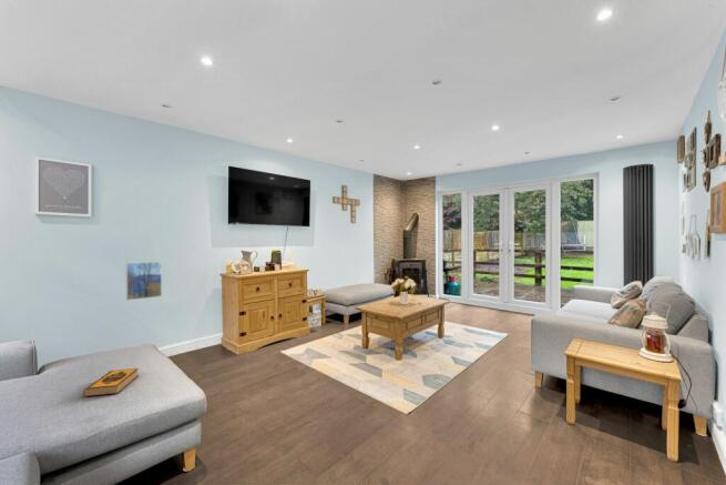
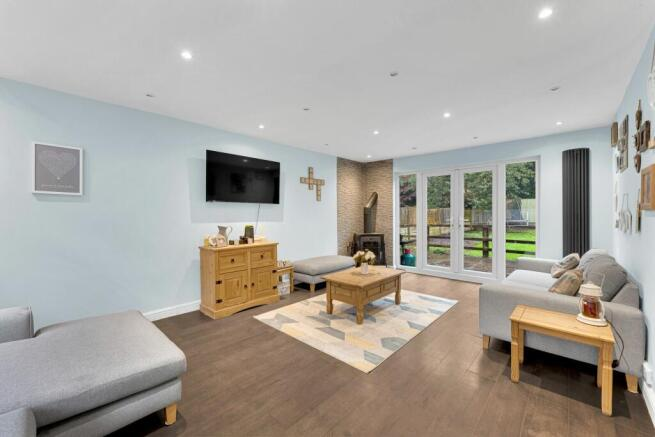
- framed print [124,261,163,302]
- hardback book [82,367,140,397]
